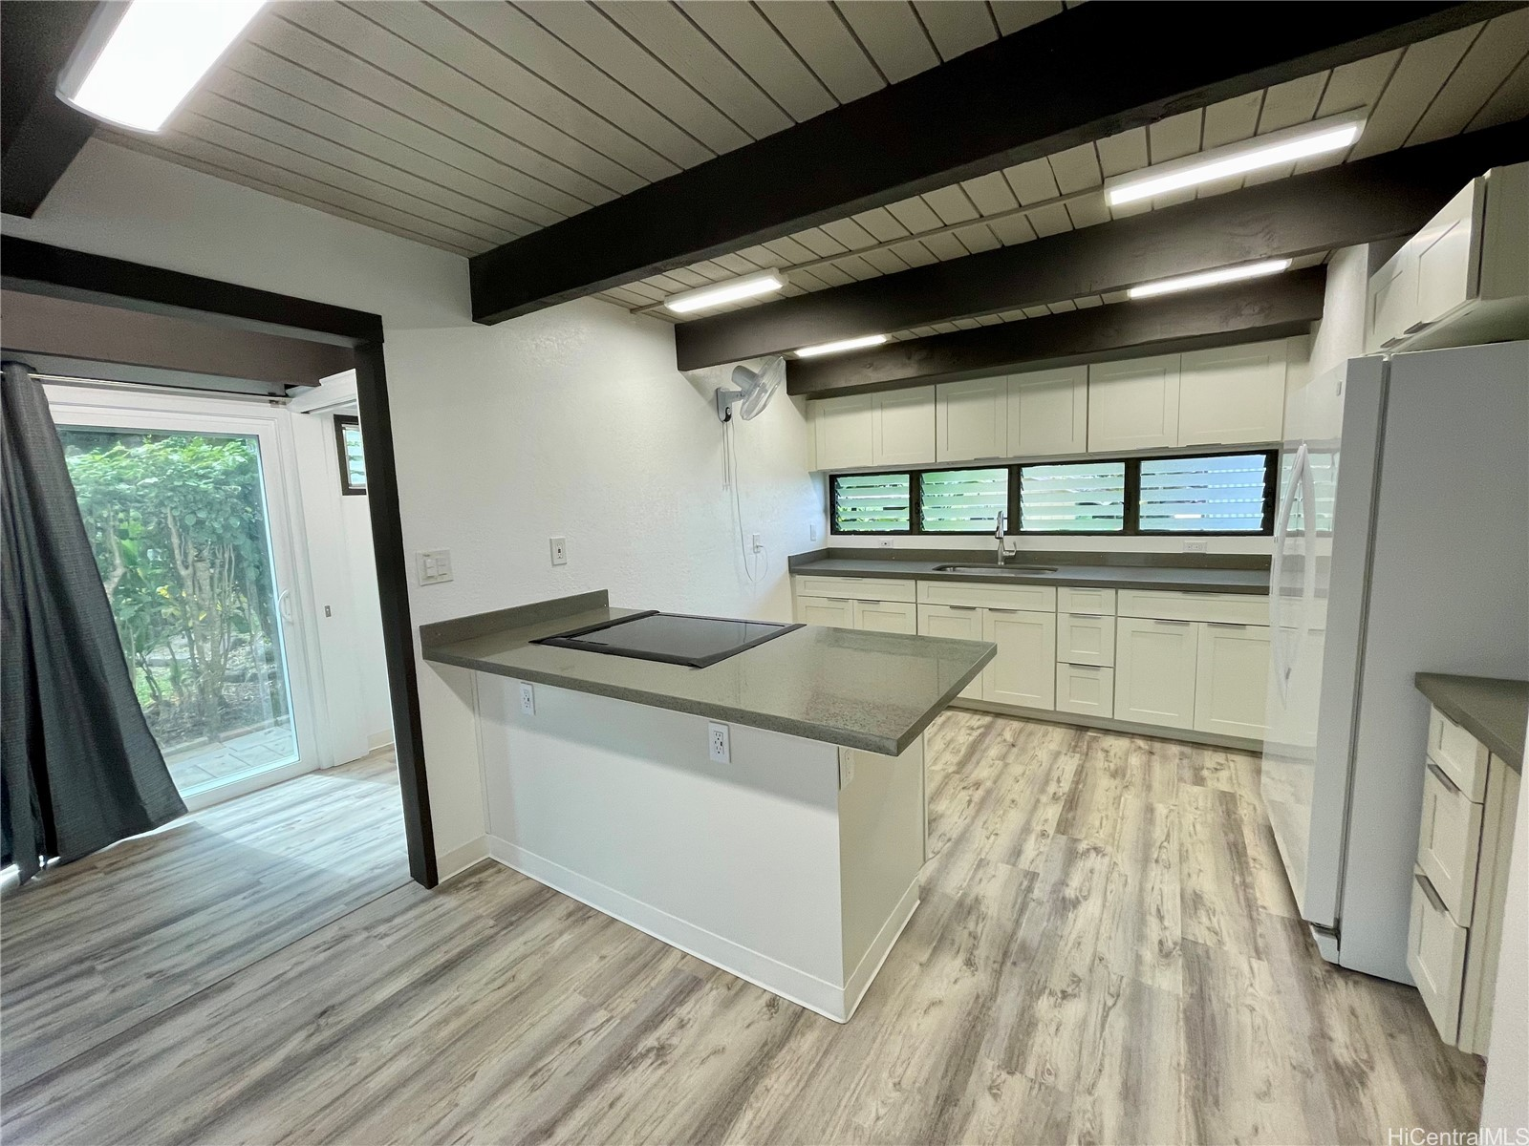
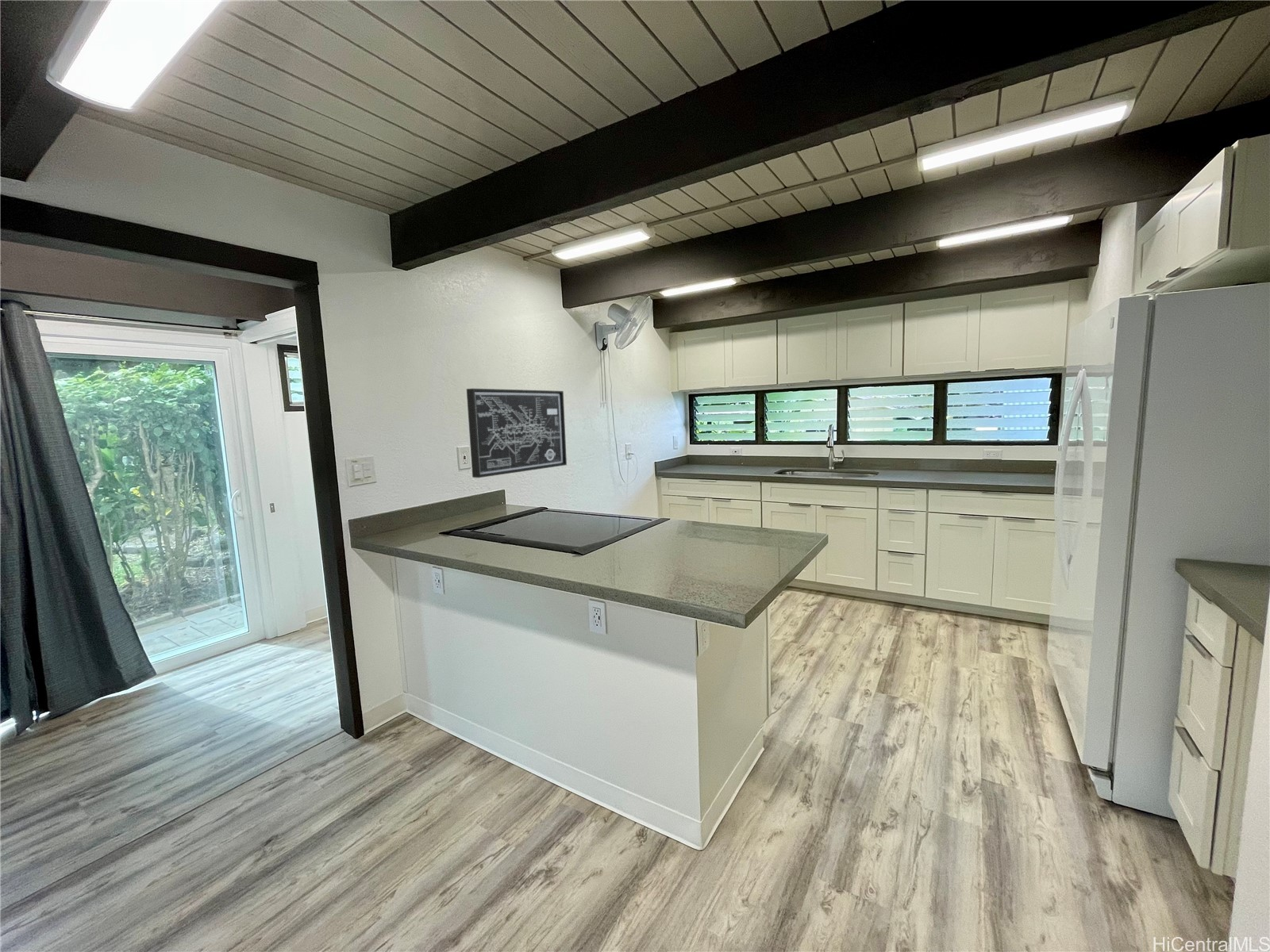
+ wall art [466,388,568,478]
